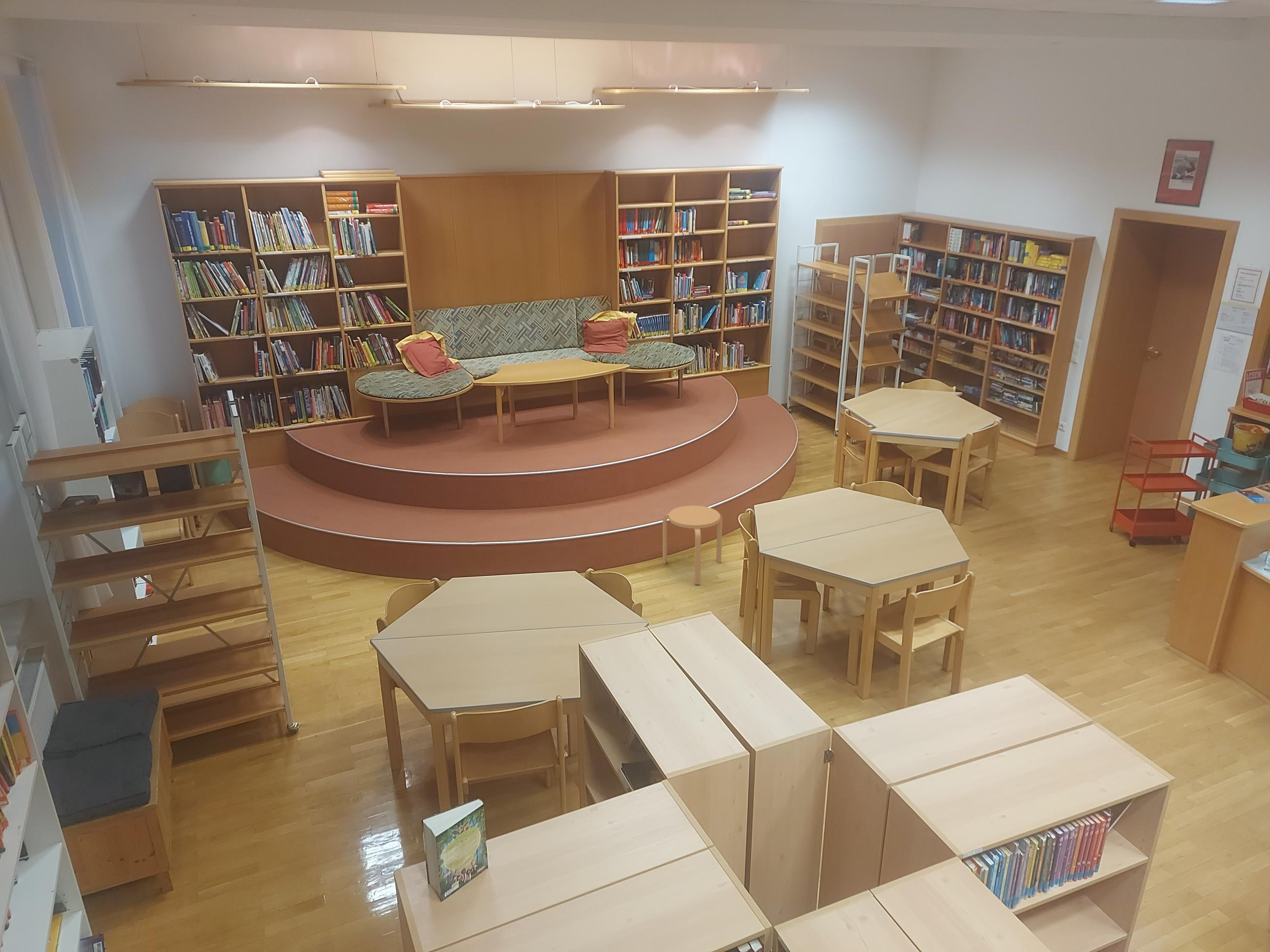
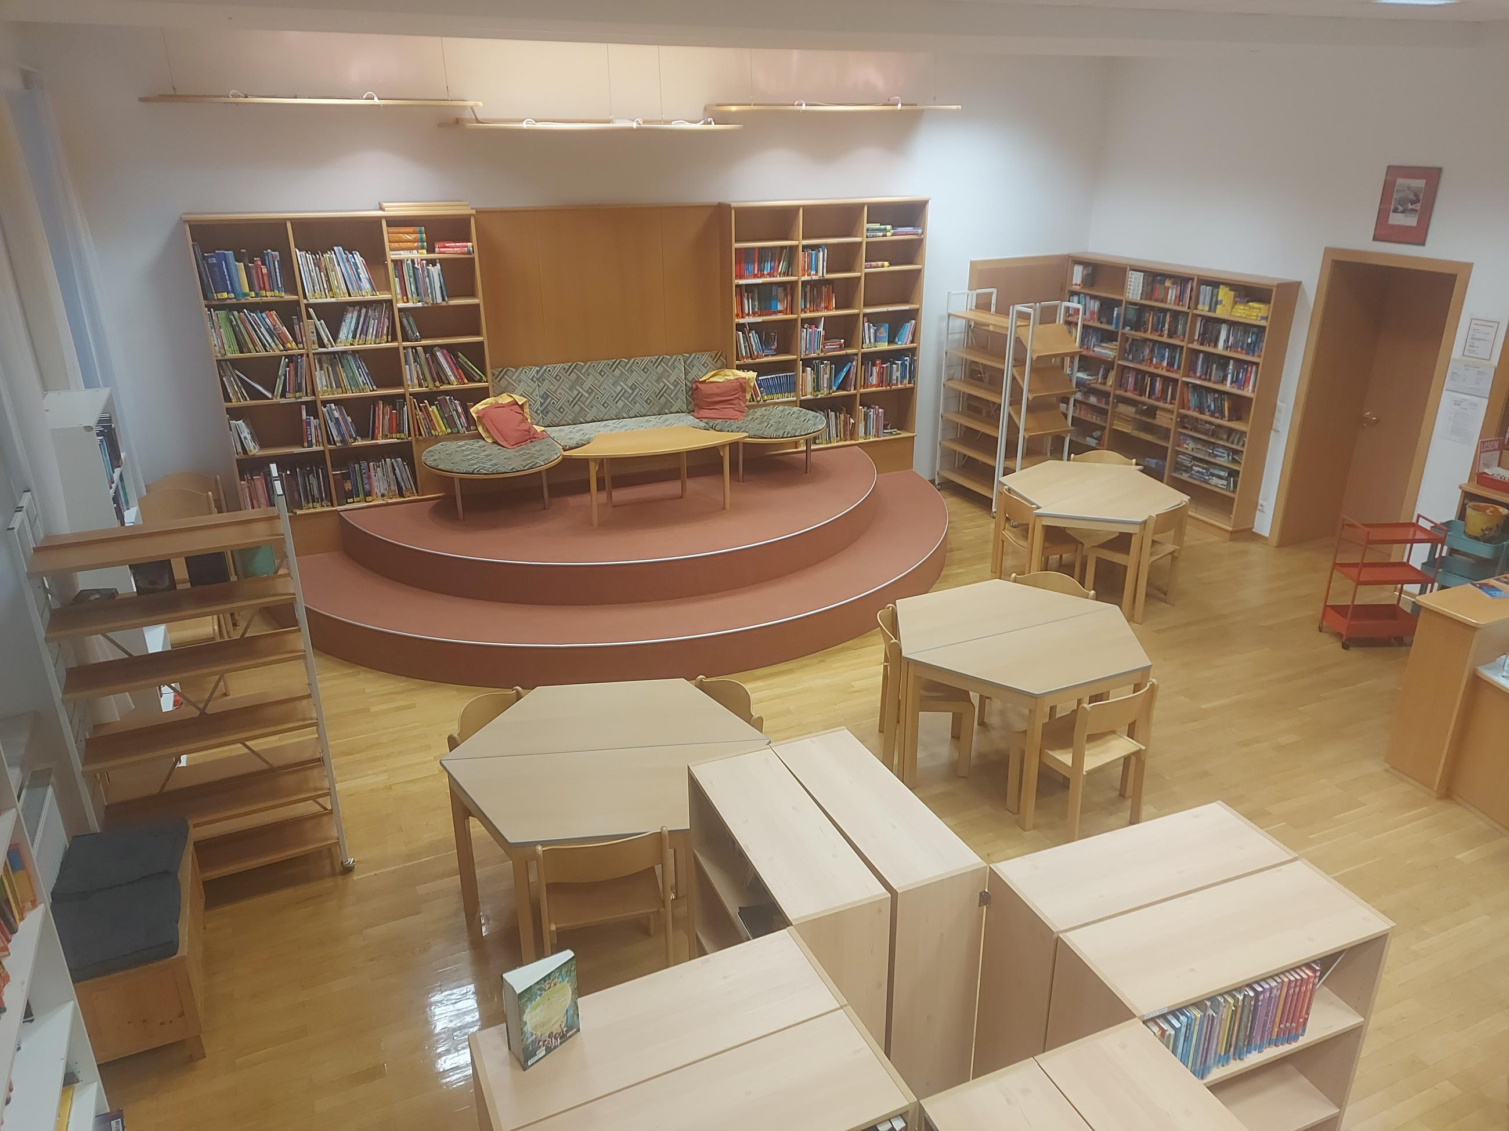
- stool [662,505,723,585]
